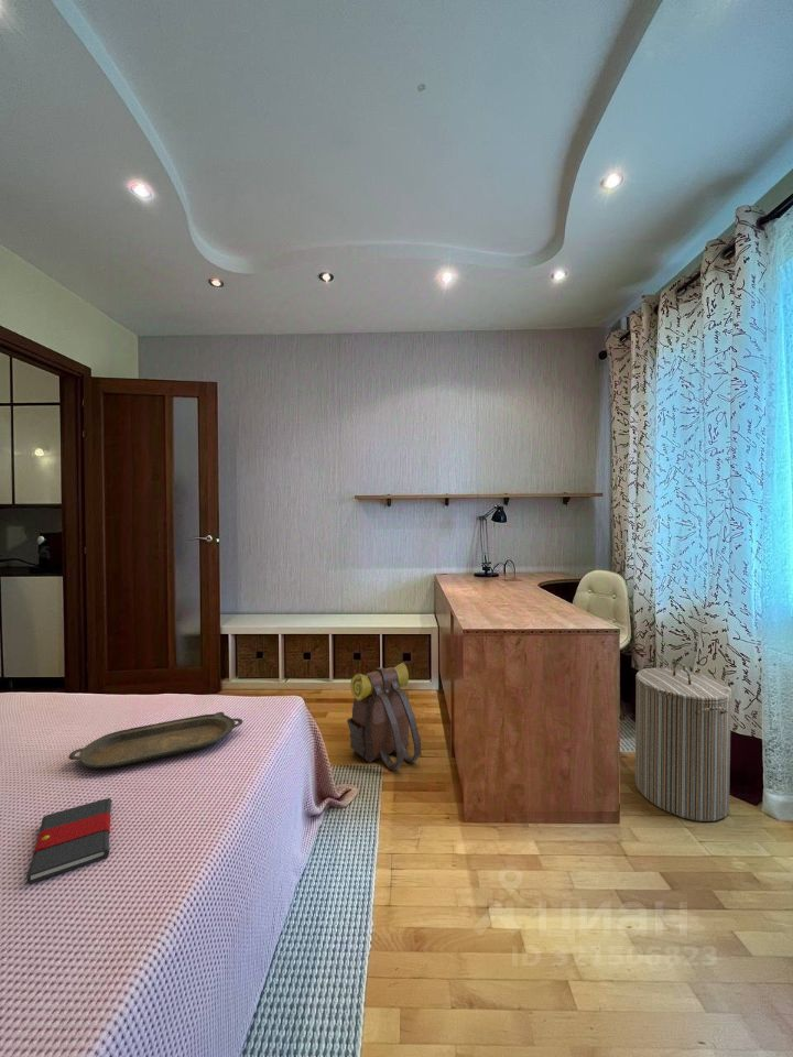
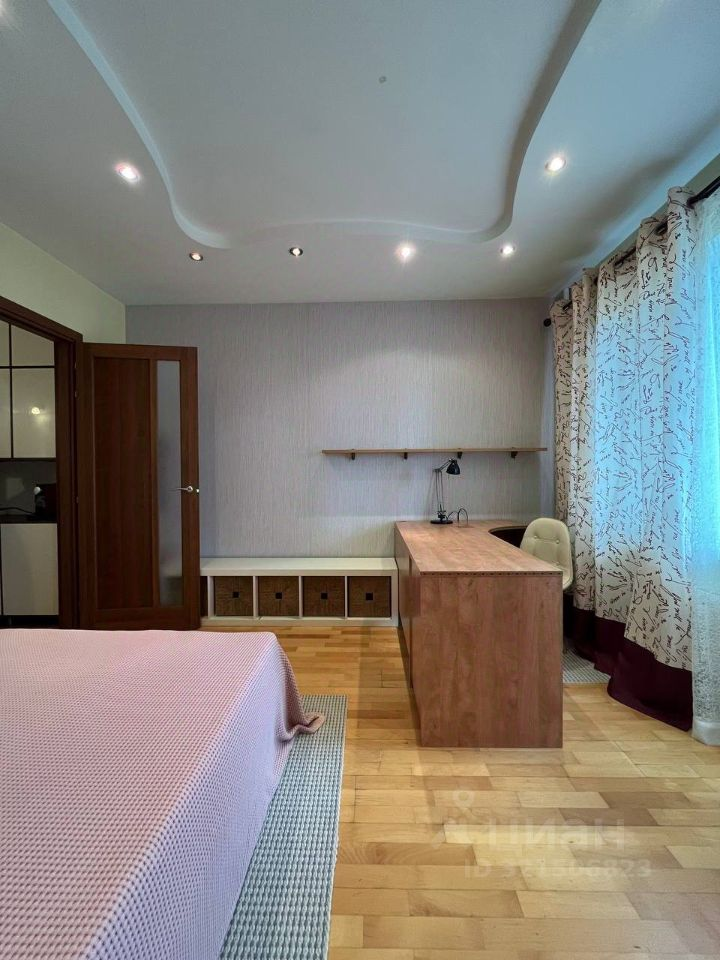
- laundry hamper [634,661,734,822]
- backpack [346,662,422,772]
- book [25,797,113,885]
- serving tray [67,711,245,770]
